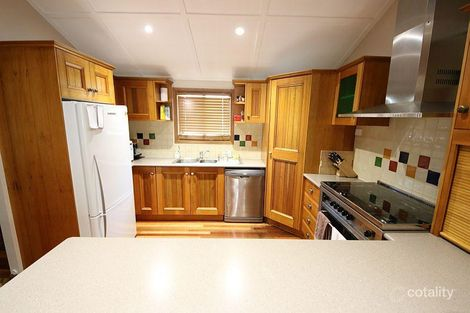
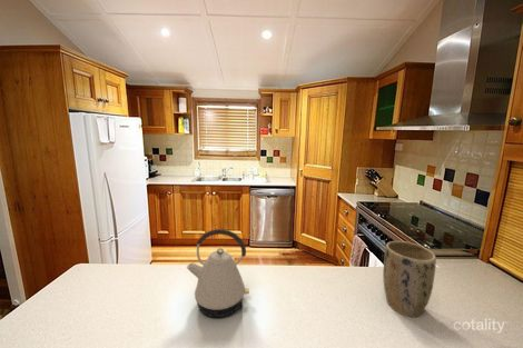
+ kettle [186,228,250,318]
+ plant pot [382,240,437,318]
